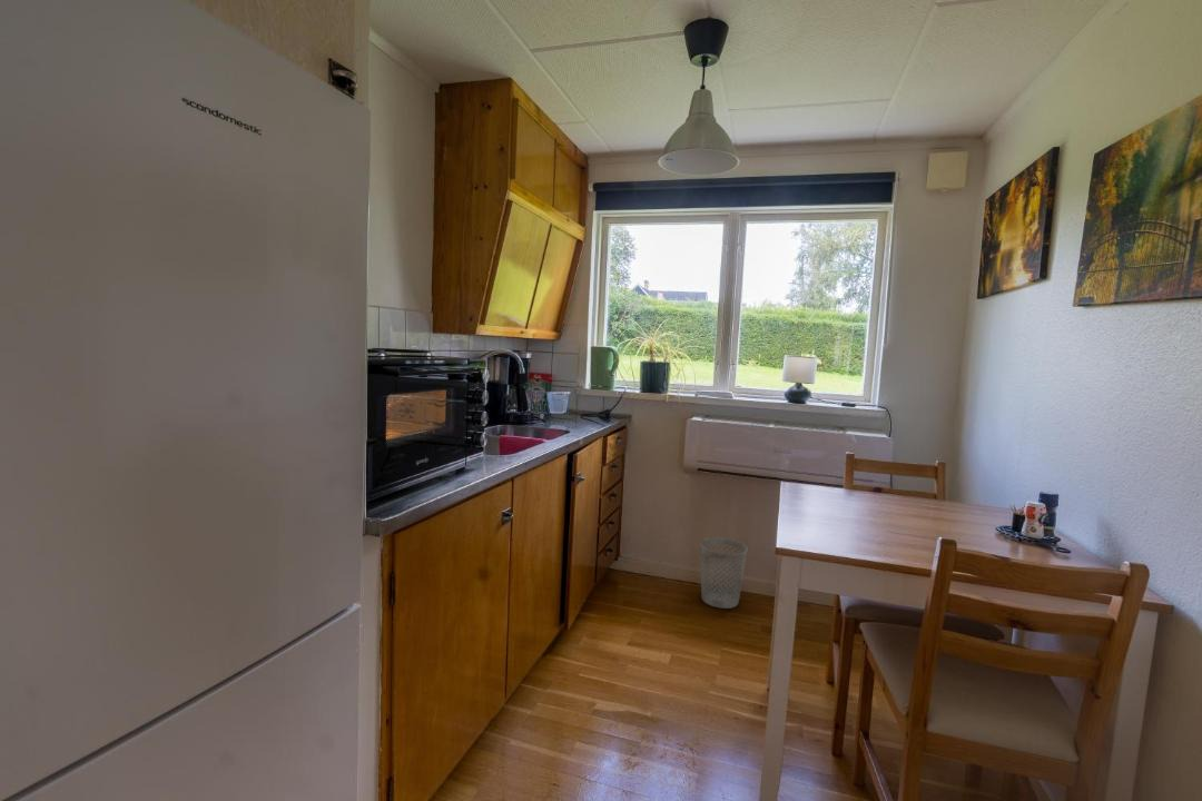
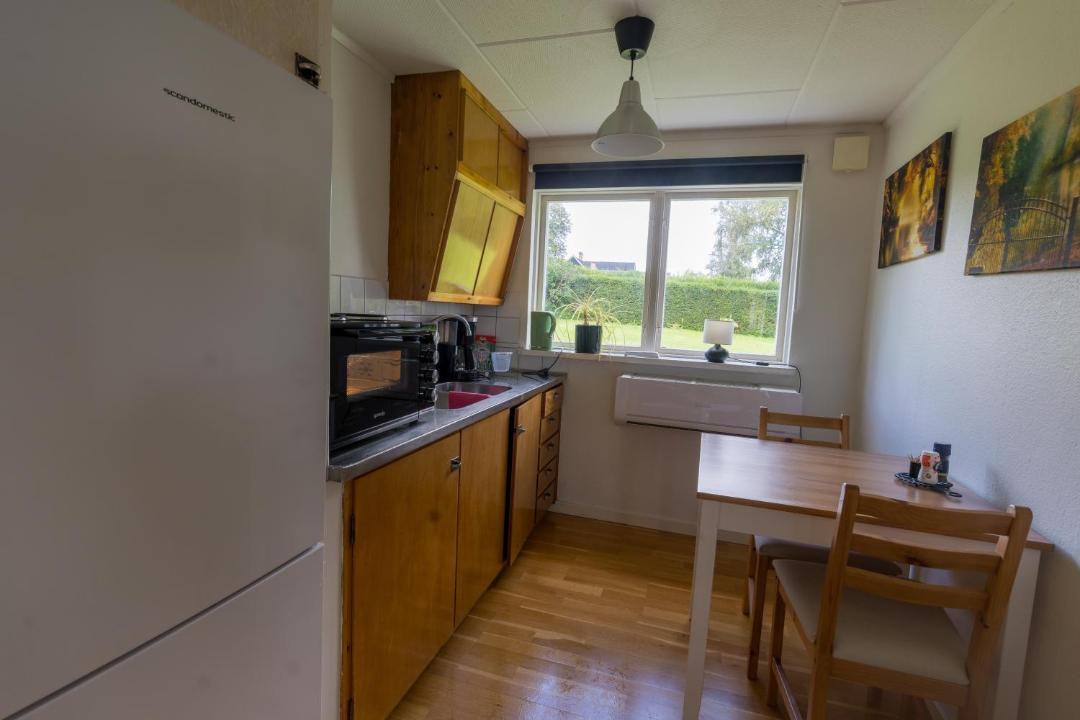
- wastebasket [700,536,749,610]
